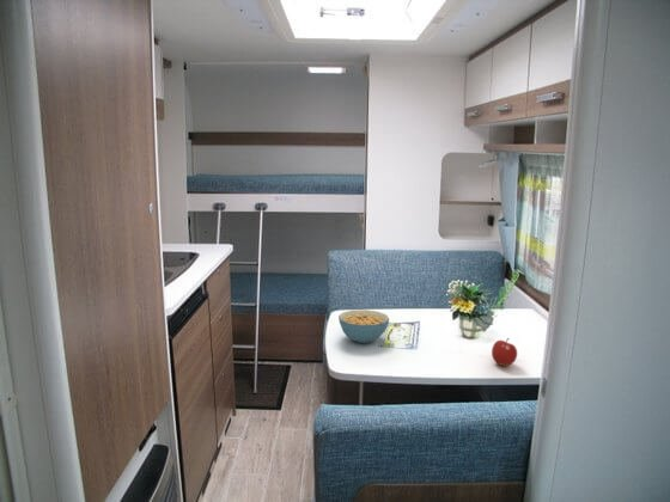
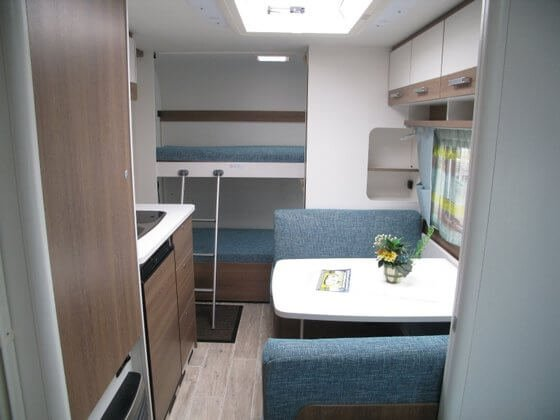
- cereal bowl [337,308,390,344]
- fruit [491,337,518,367]
